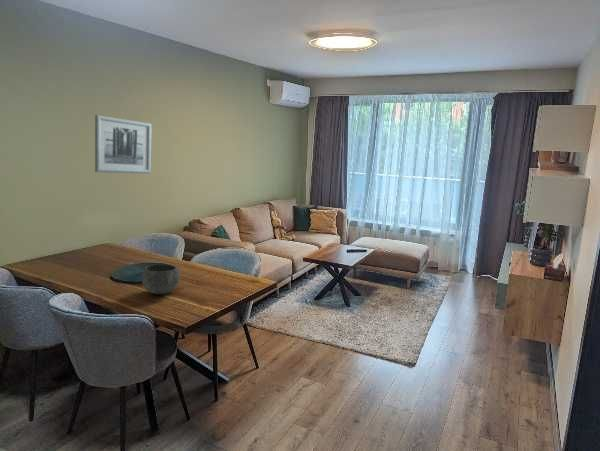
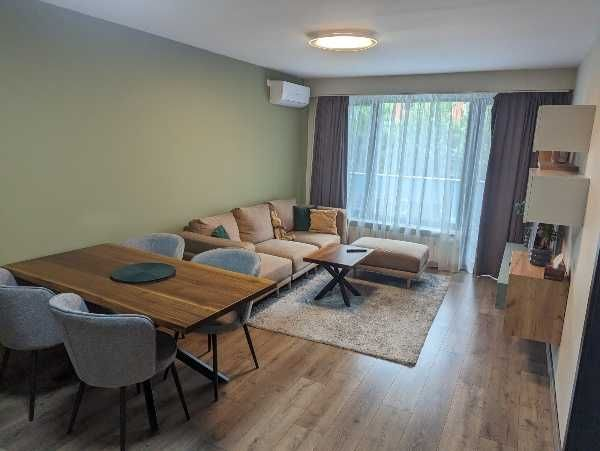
- wall art [94,114,152,175]
- bowl [141,263,181,295]
